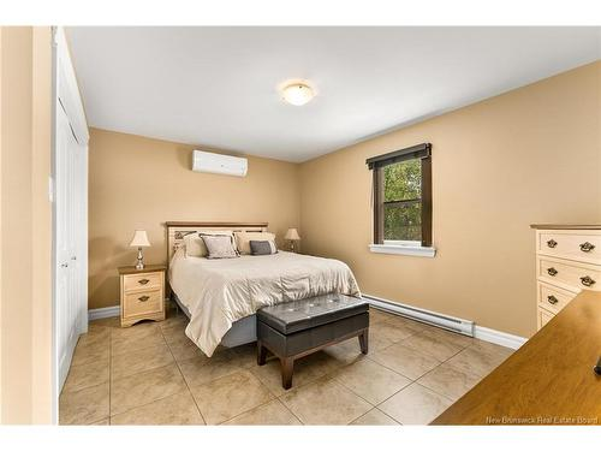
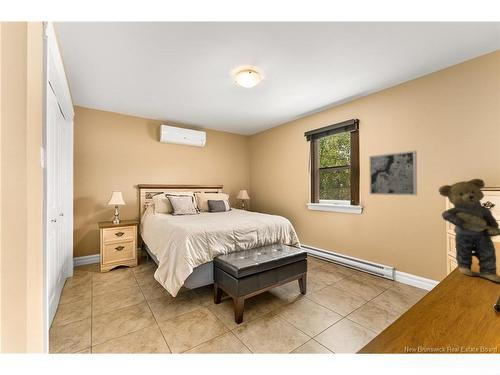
+ teddy bear [438,178,500,283]
+ wall art [368,149,418,196]
